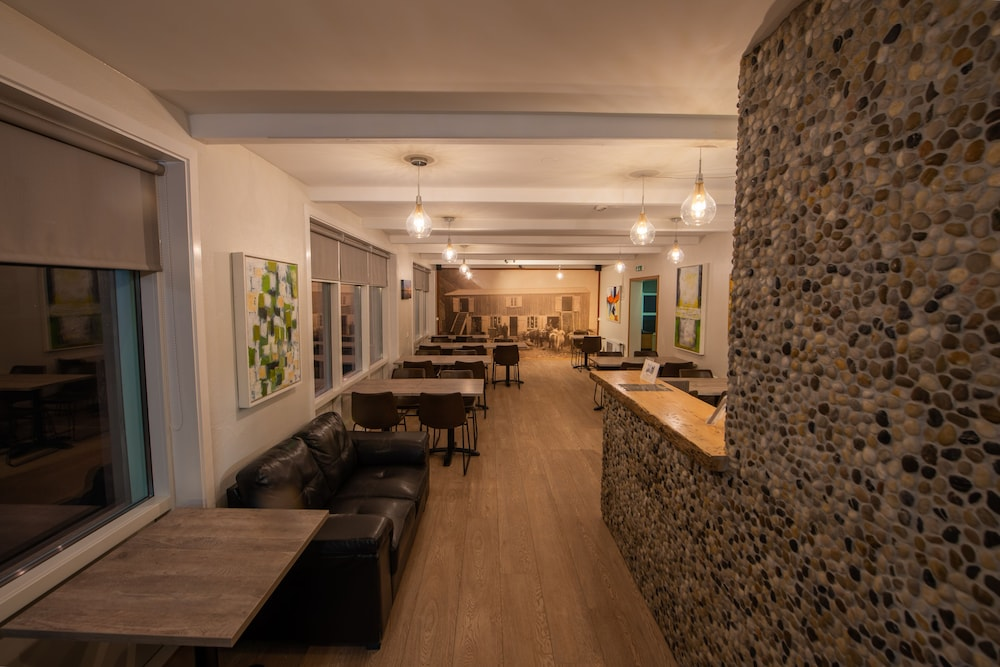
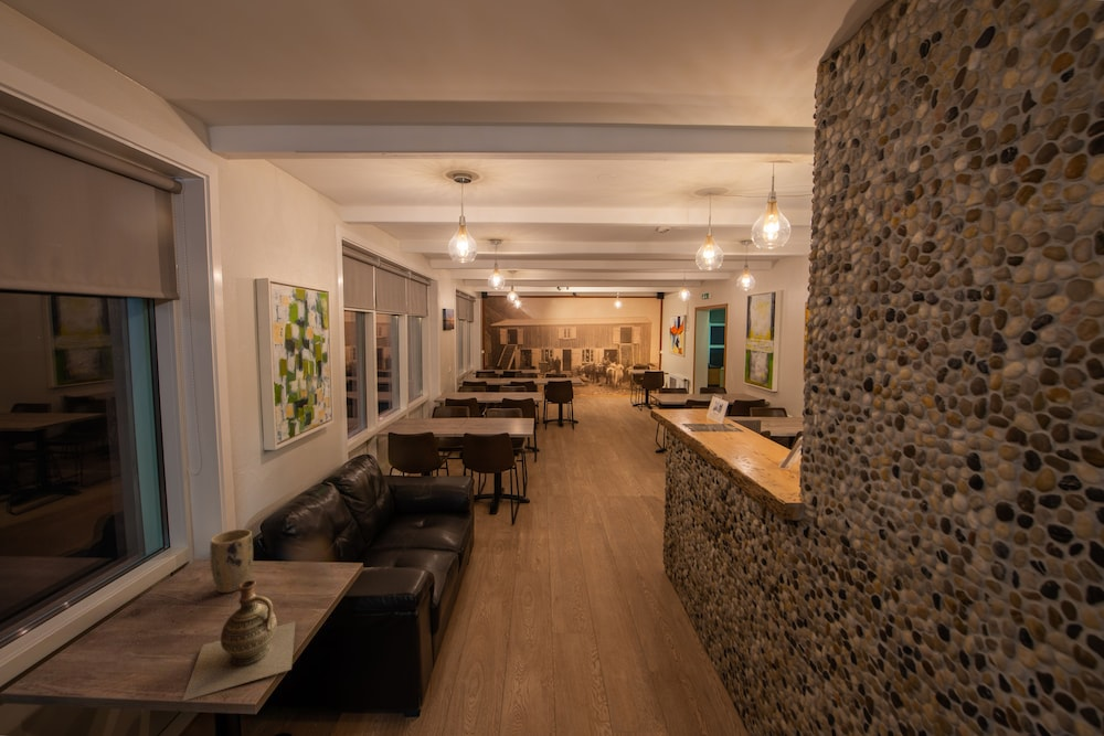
+ plant pot [209,529,254,594]
+ ceramic jug [181,579,297,702]
